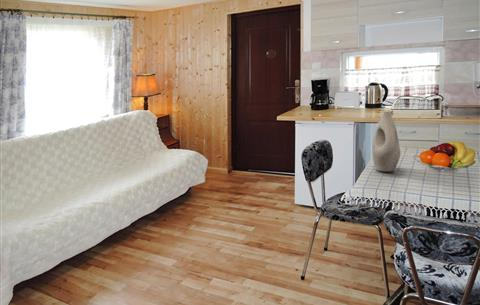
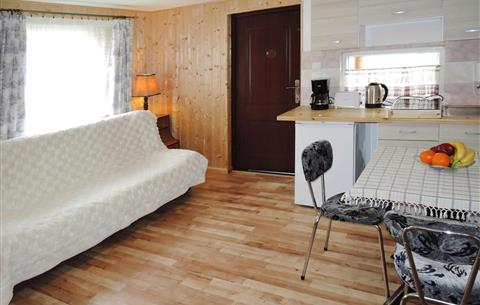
- vase [371,110,402,173]
